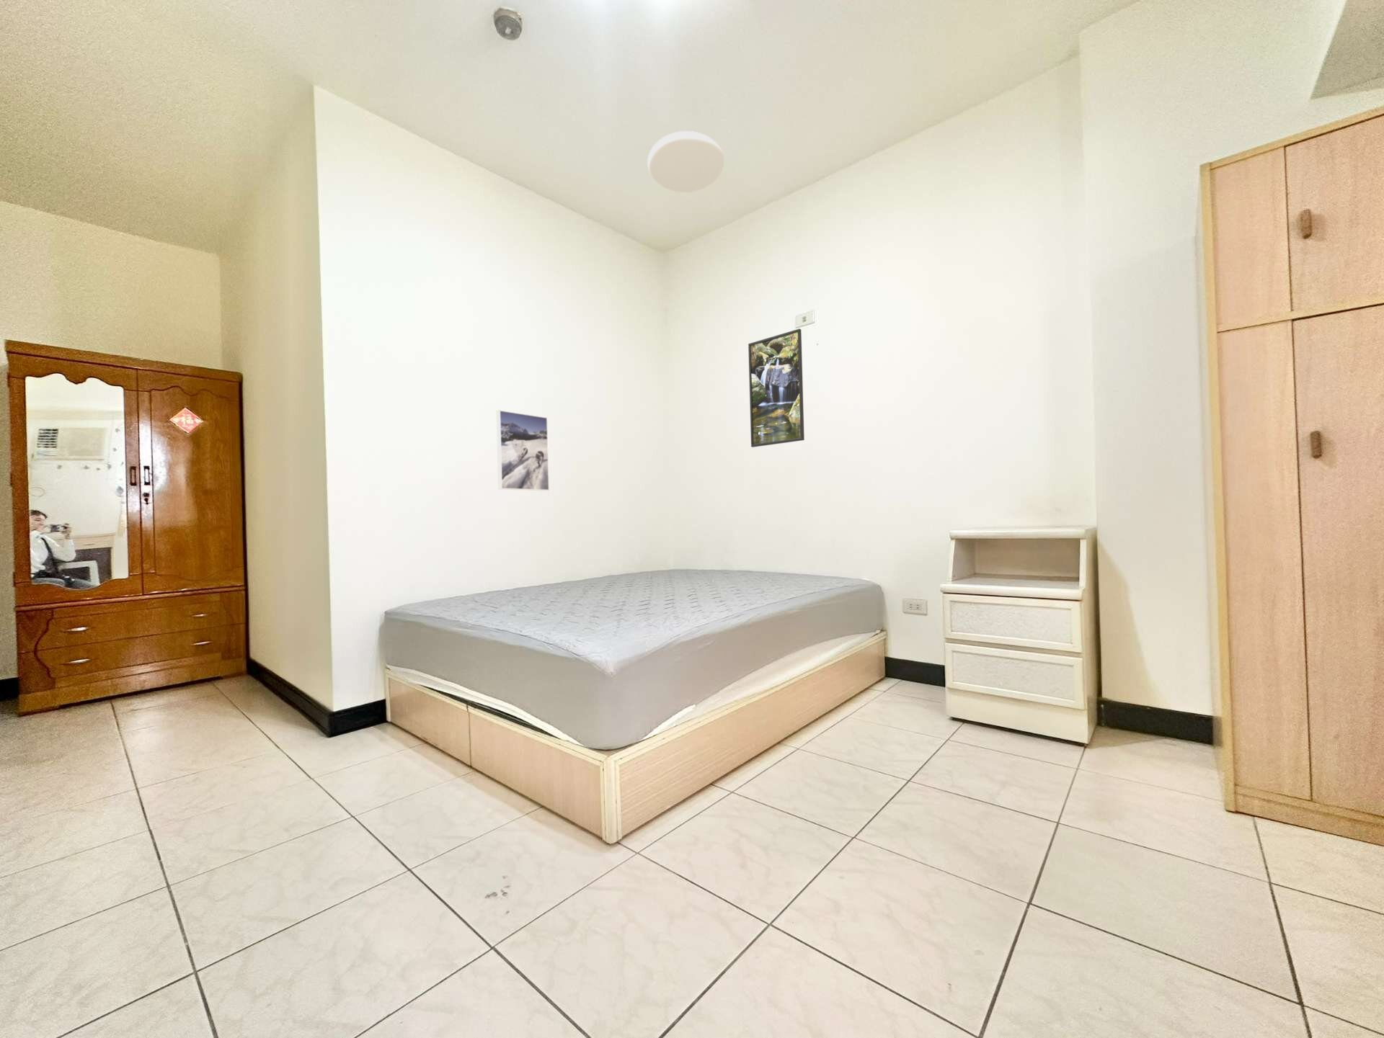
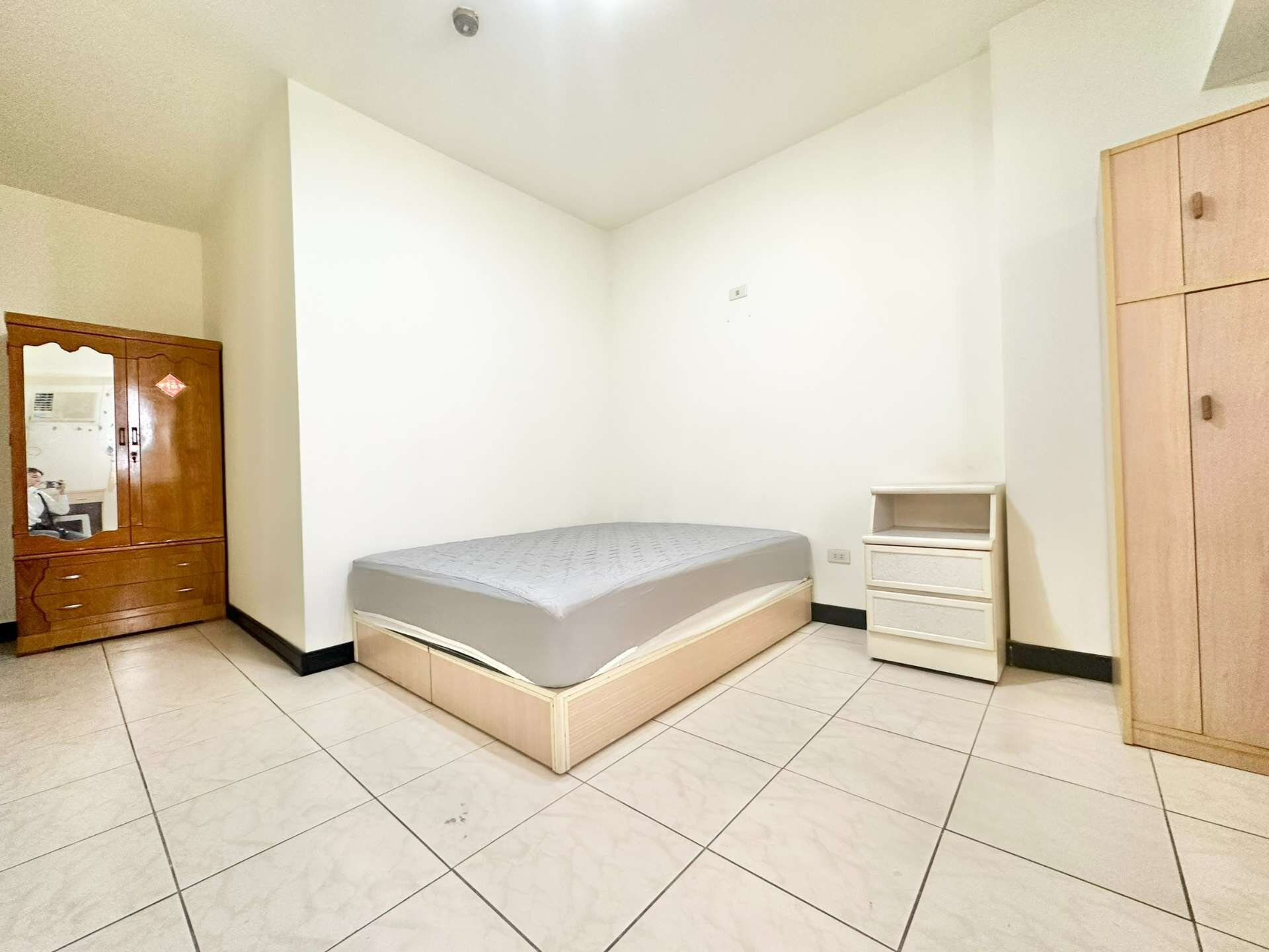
- ceiling light [647,131,724,193]
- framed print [747,328,805,448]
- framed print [496,409,550,492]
